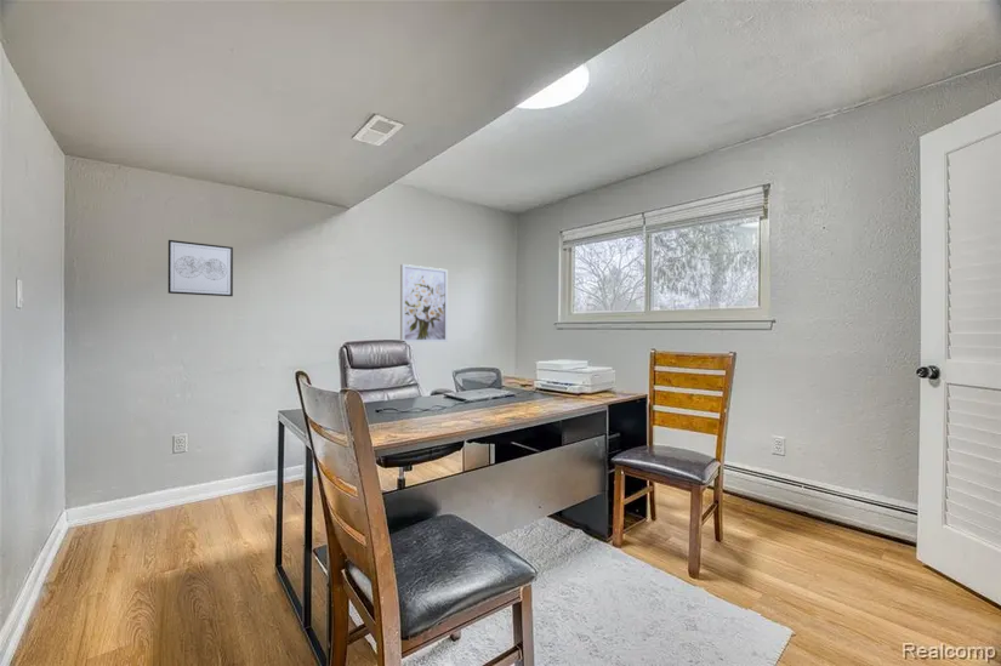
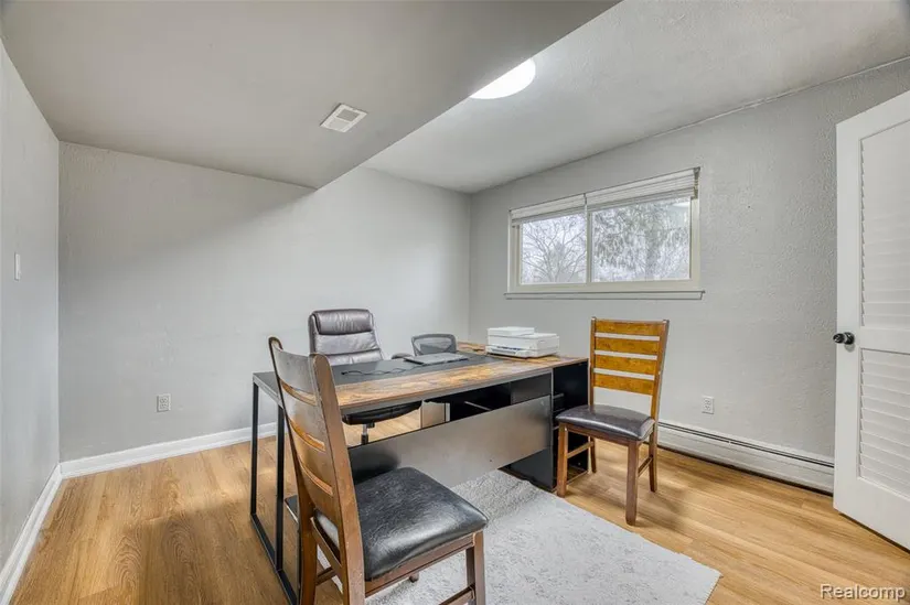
- wall art [167,239,234,297]
- wall art [399,263,449,343]
